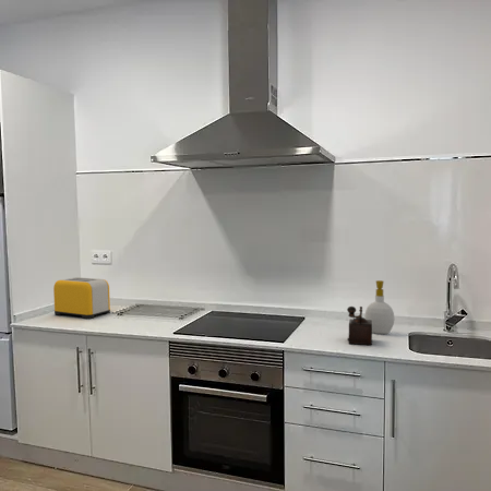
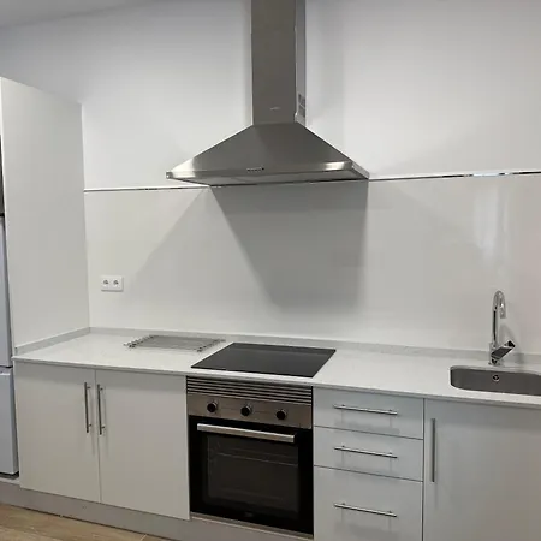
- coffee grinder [346,306,373,346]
- soap bottle [364,279,395,335]
- toaster [52,276,111,320]
